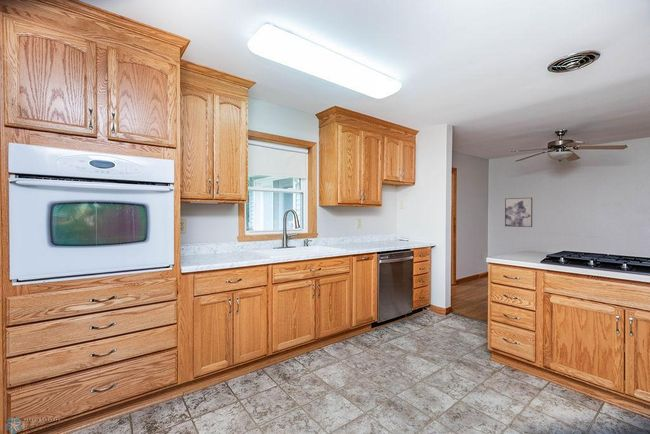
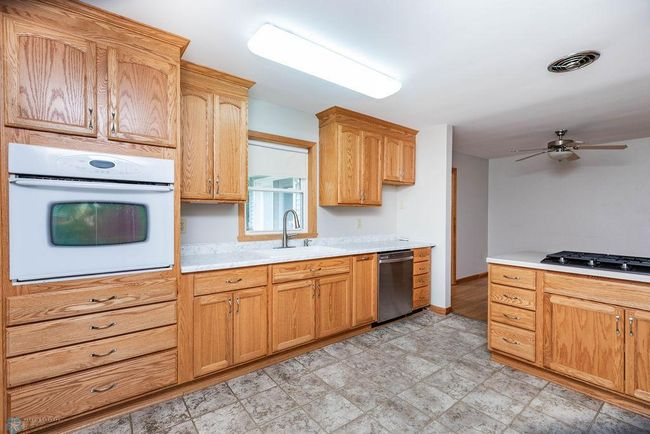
- wall art [504,197,533,228]
